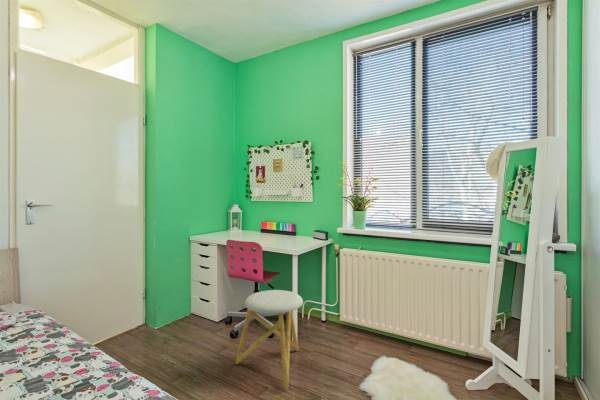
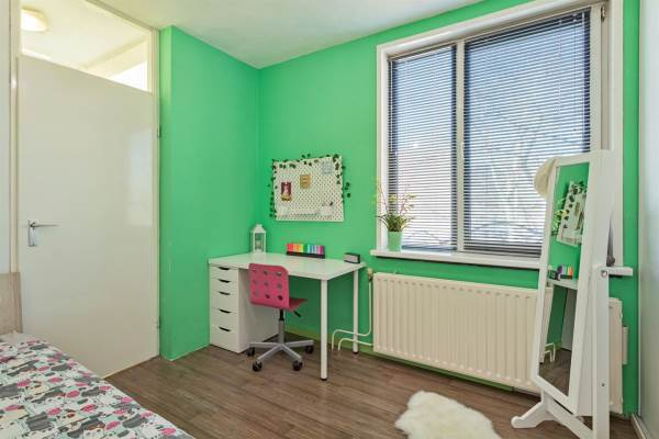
- stool [234,289,304,390]
